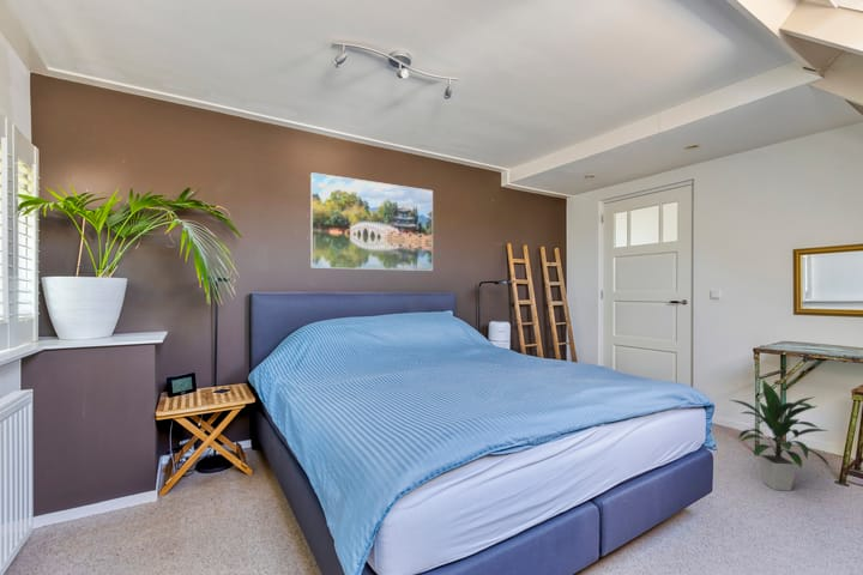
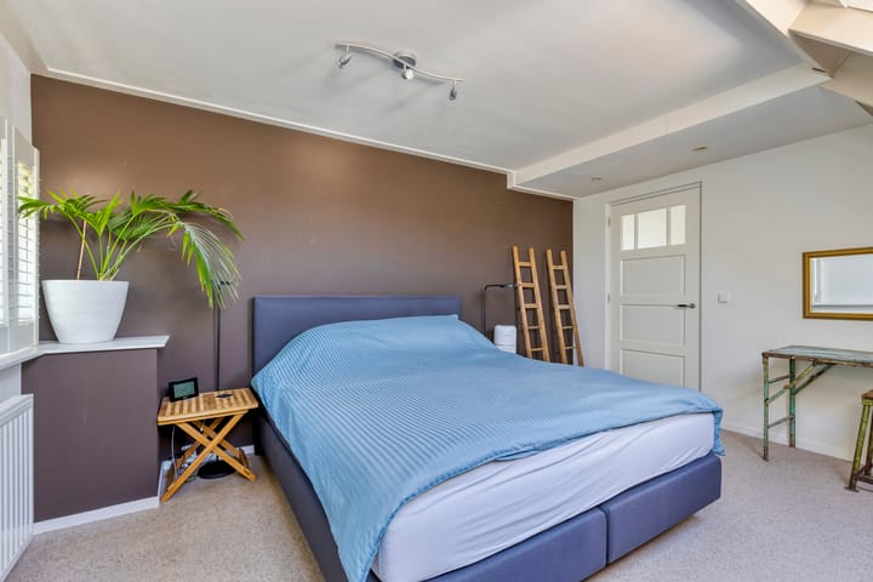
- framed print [309,171,434,272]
- indoor plant [730,379,831,492]
